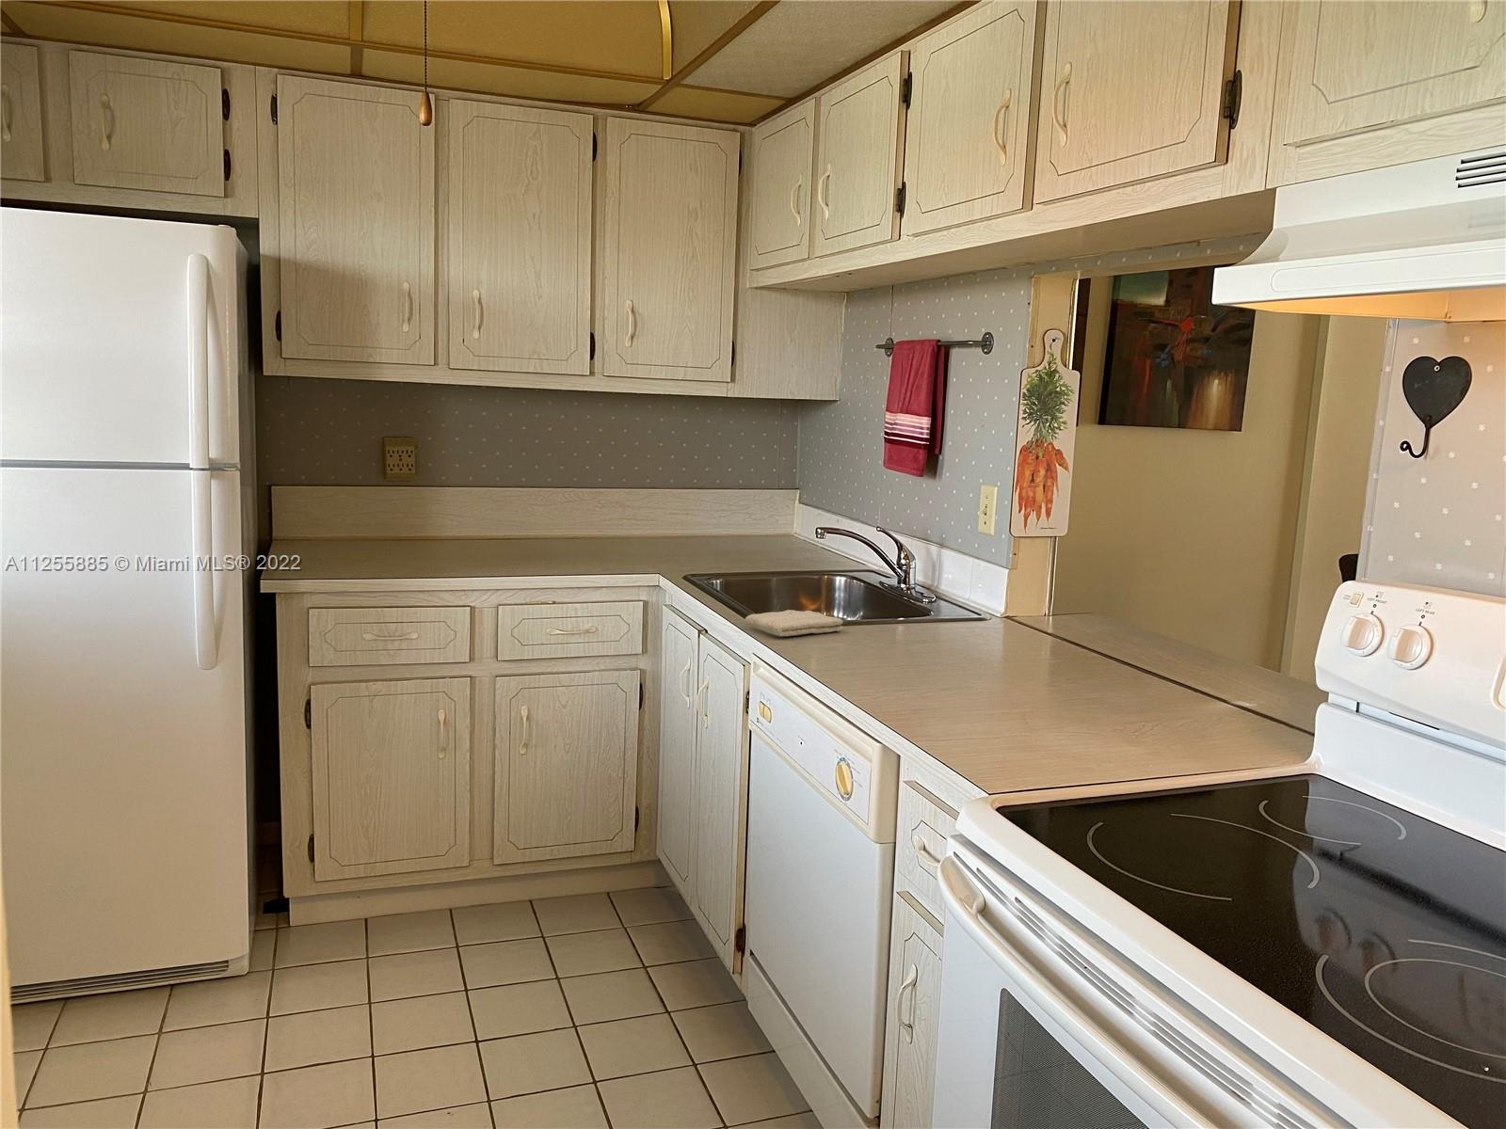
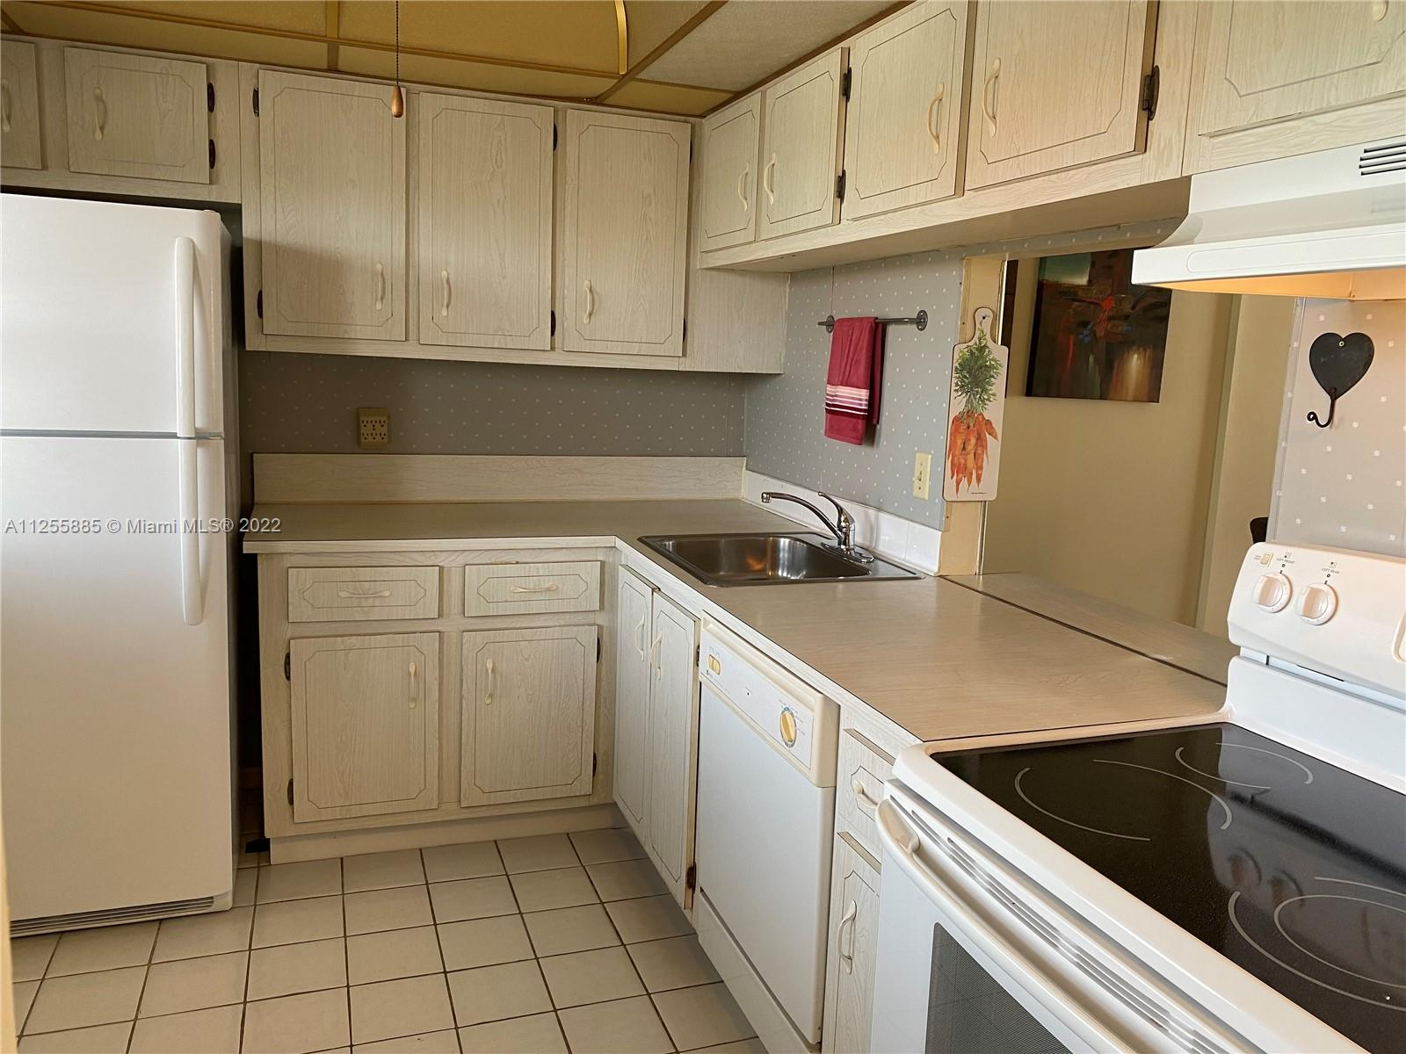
- washcloth [744,608,843,637]
